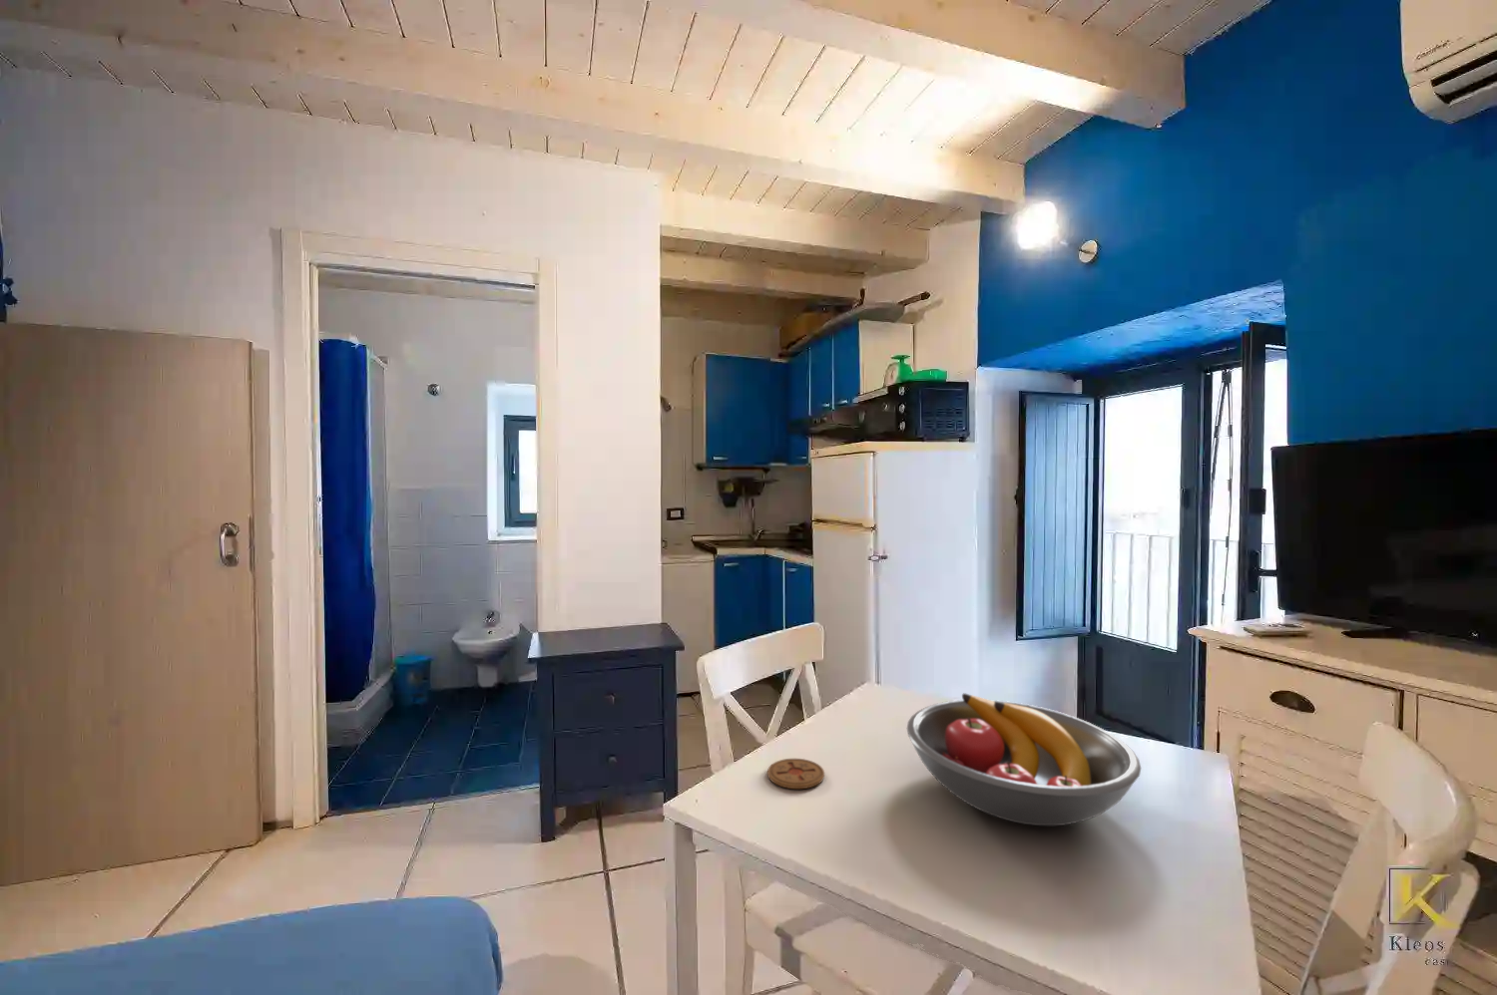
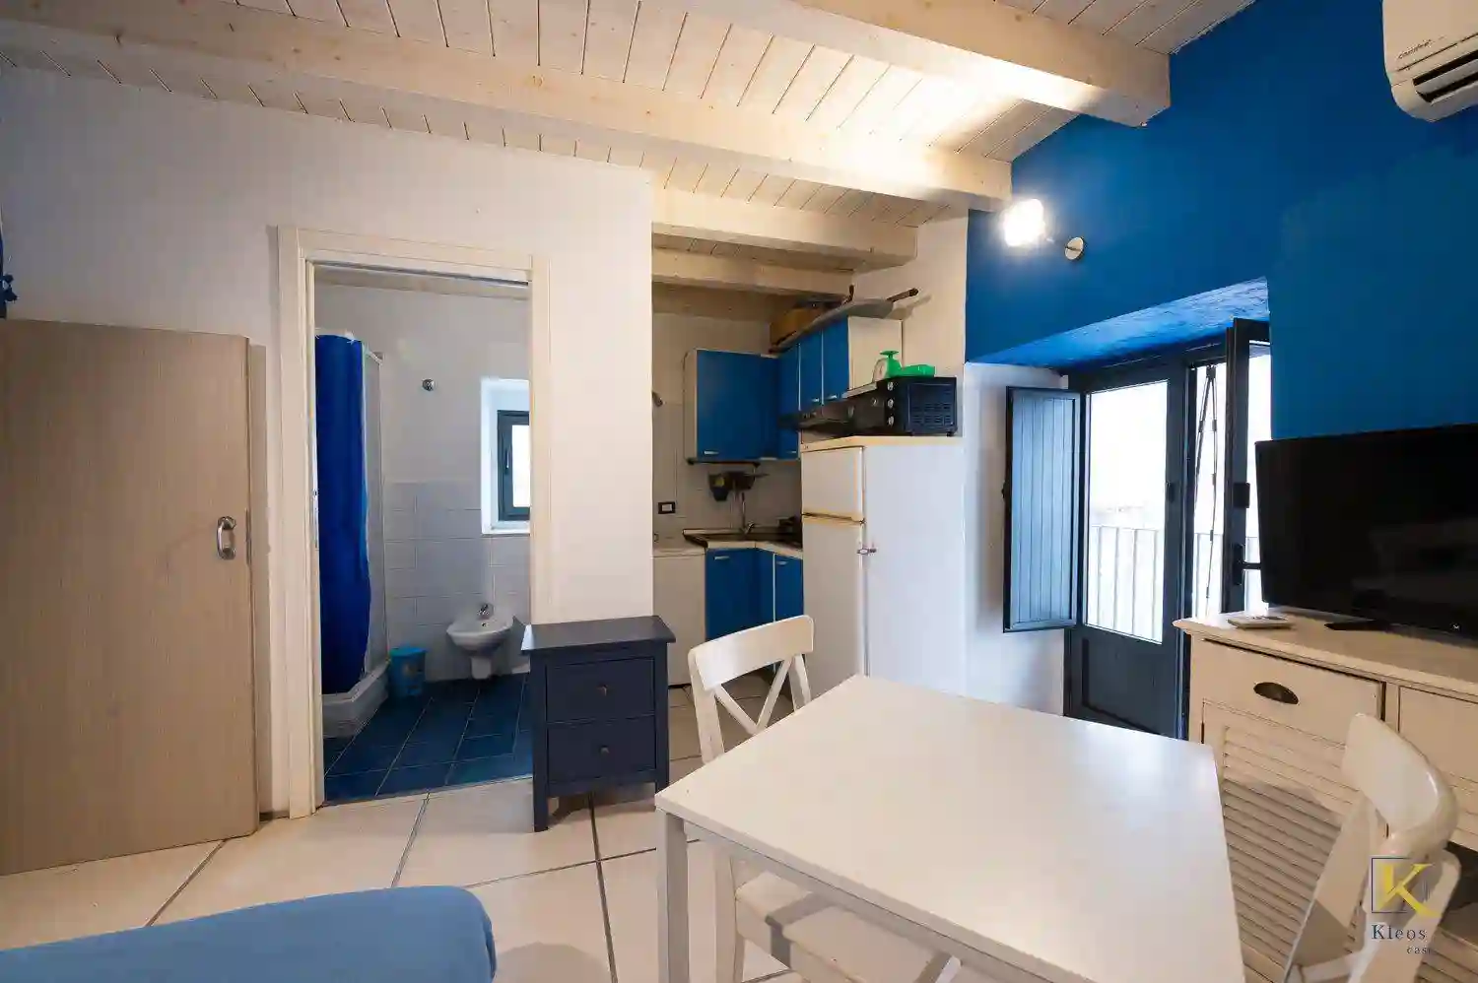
- coaster [767,757,826,790]
- fruit bowl [906,692,1141,826]
